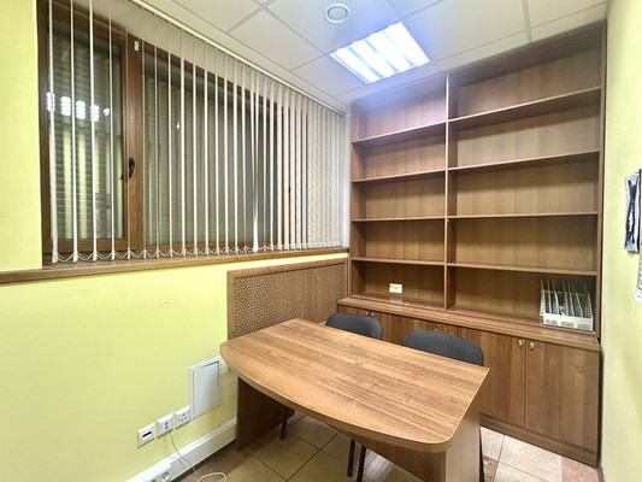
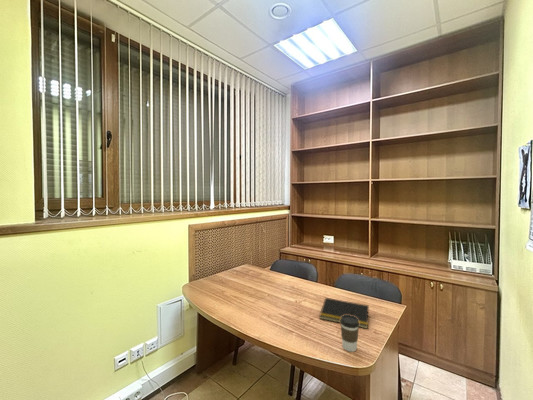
+ notepad [319,297,370,330]
+ coffee cup [340,315,360,353]
